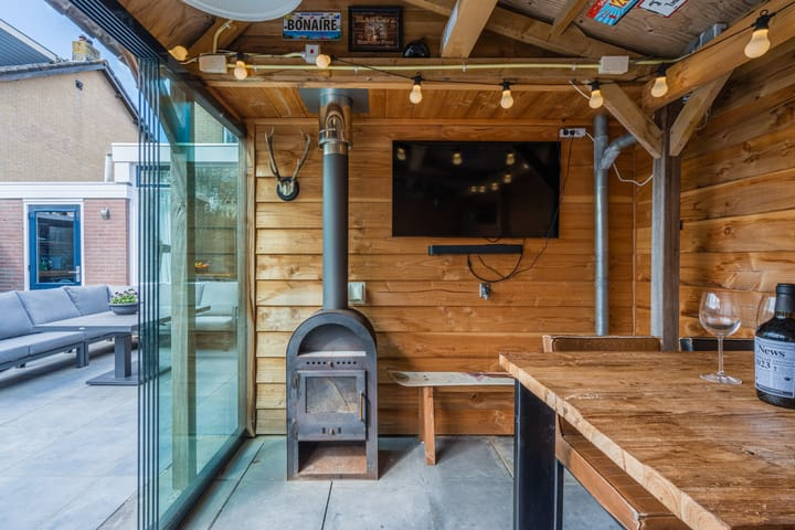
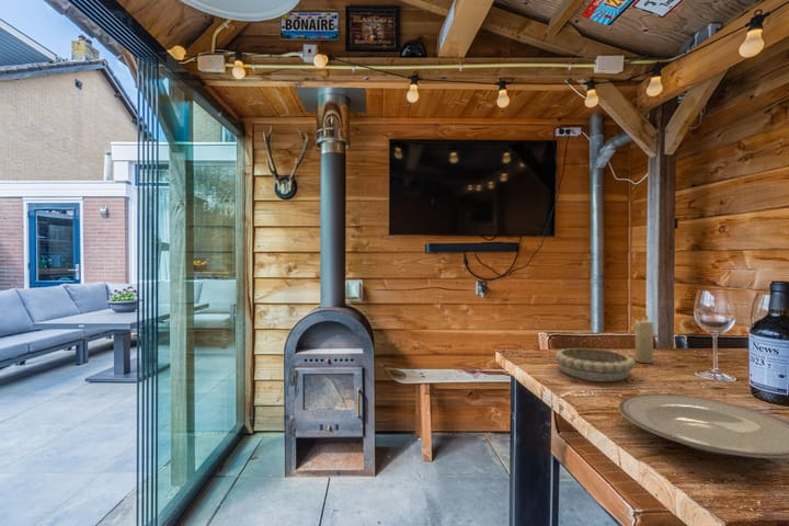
+ candle [633,311,655,364]
+ plate [618,393,789,459]
+ decorative bowl [553,347,637,382]
